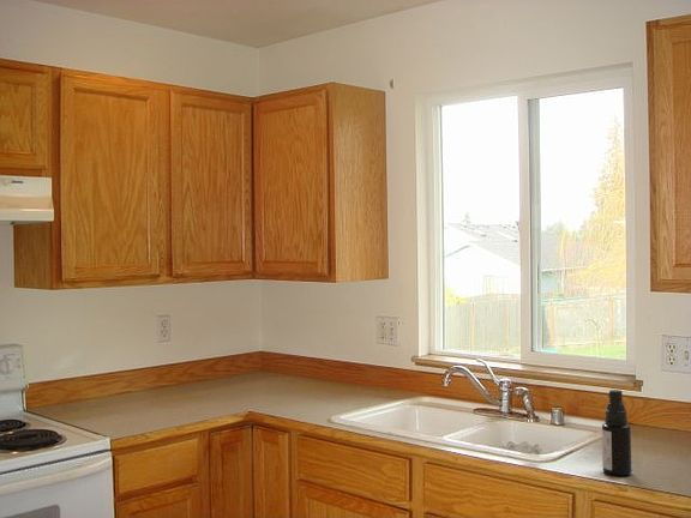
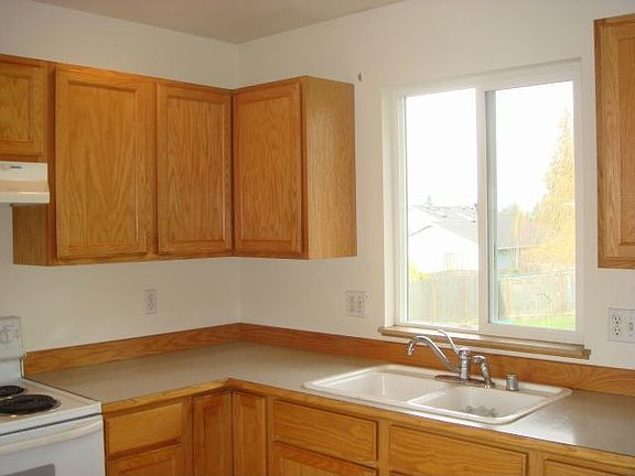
- spray bottle [601,389,633,477]
